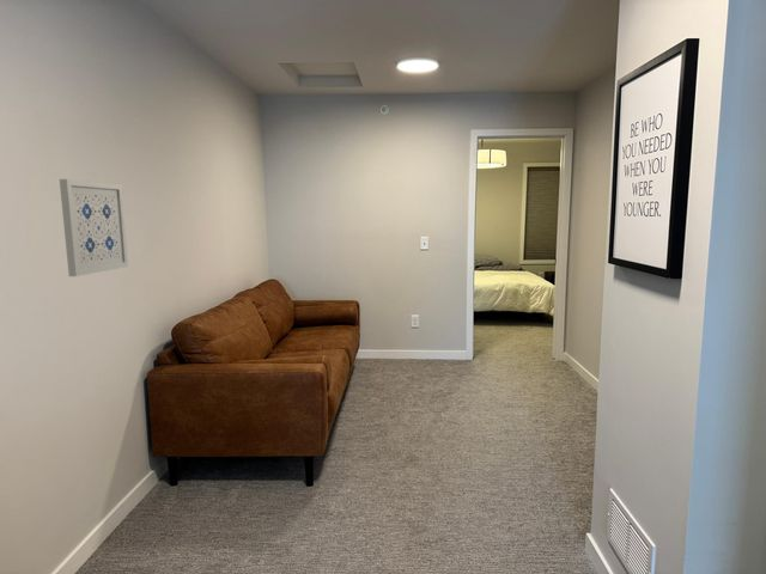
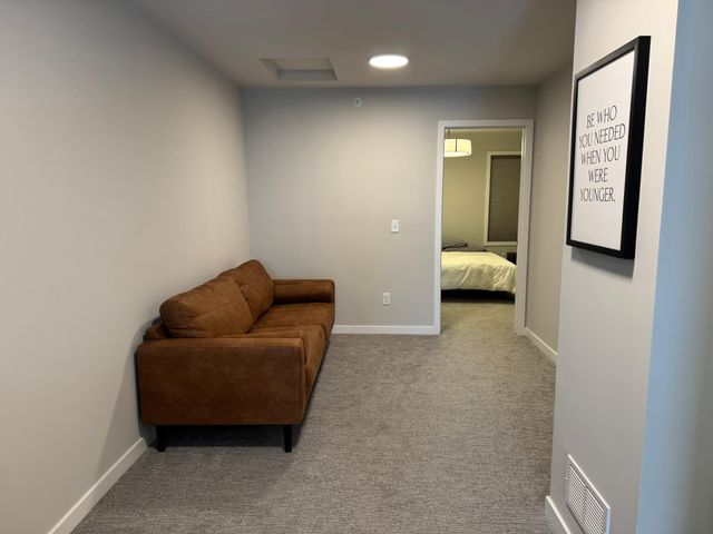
- wall art [59,178,129,277]
